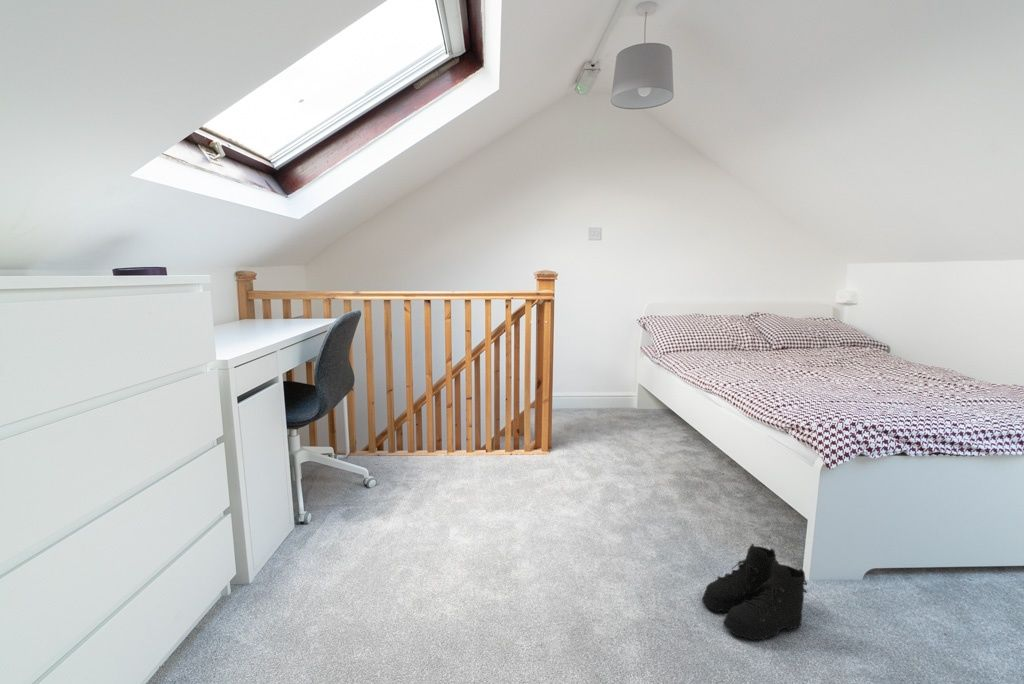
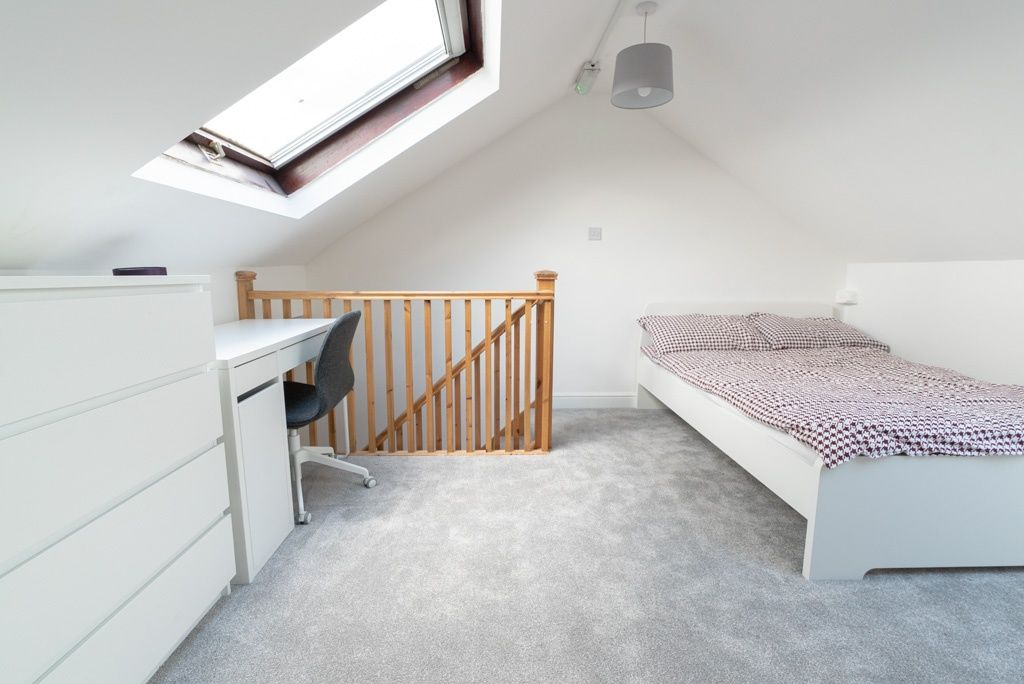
- boots [701,542,808,641]
